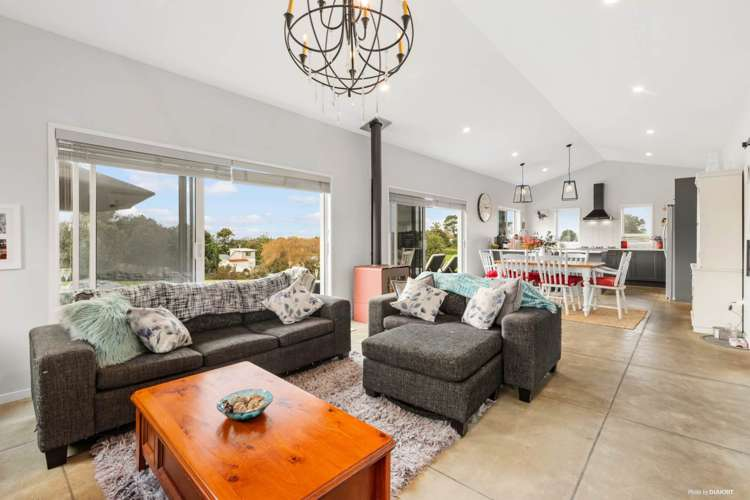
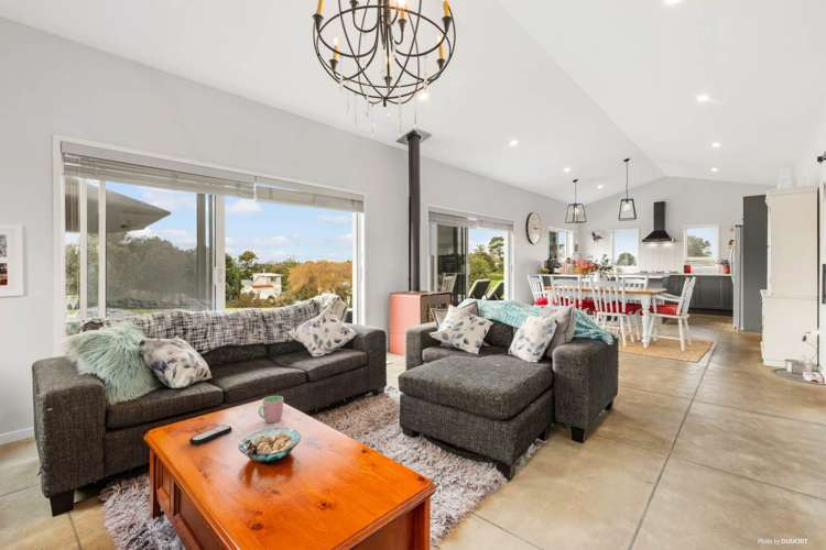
+ cup [258,395,284,424]
+ remote control [188,424,232,446]
